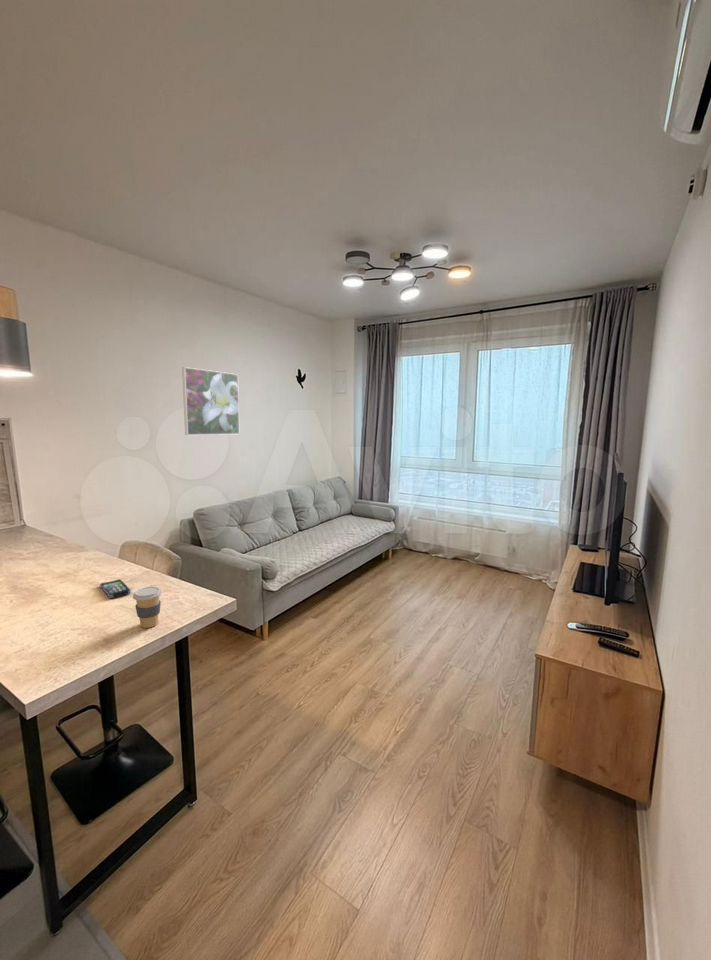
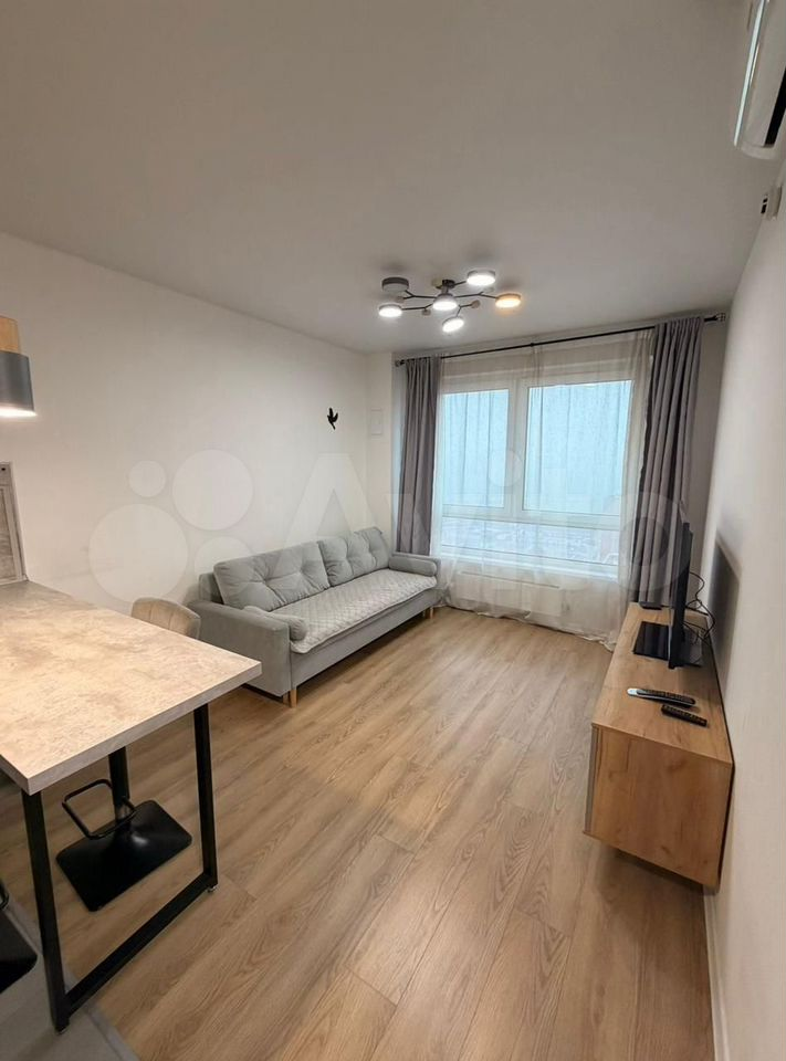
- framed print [181,366,241,436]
- coffee cup [132,586,163,629]
- smartphone [99,578,132,599]
